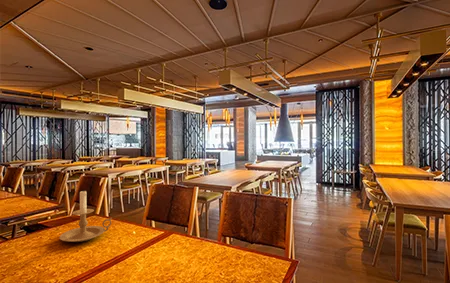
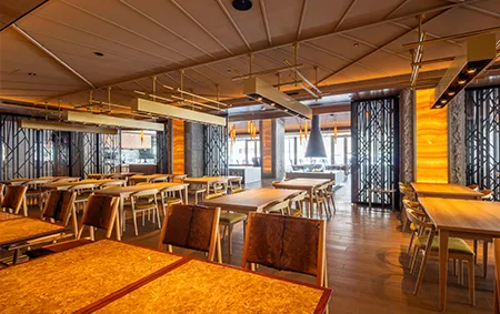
- candle holder [59,190,113,243]
